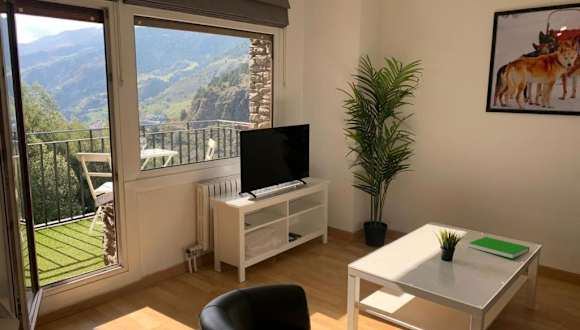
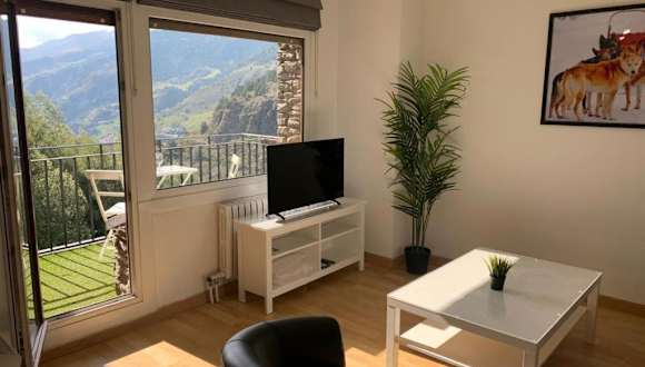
- book [468,236,530,260]
